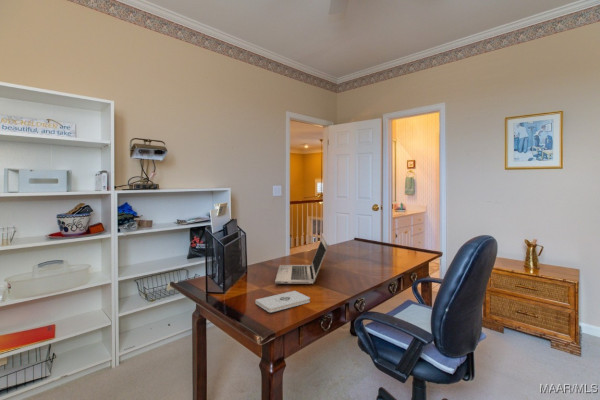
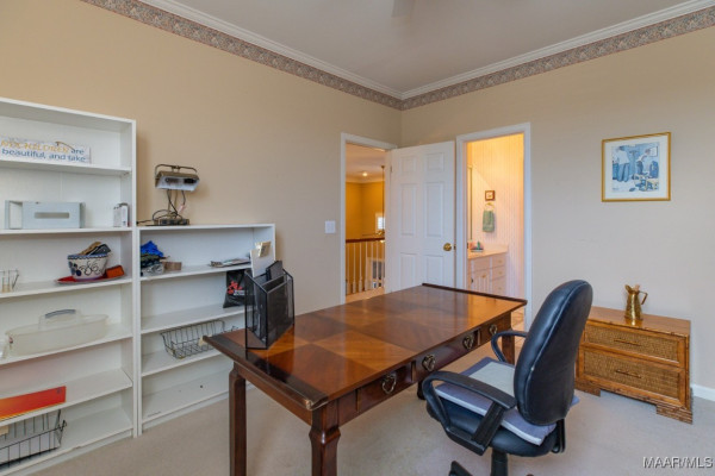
- laptop [274,236,329,285]
- notepad [255,290,311,313]
